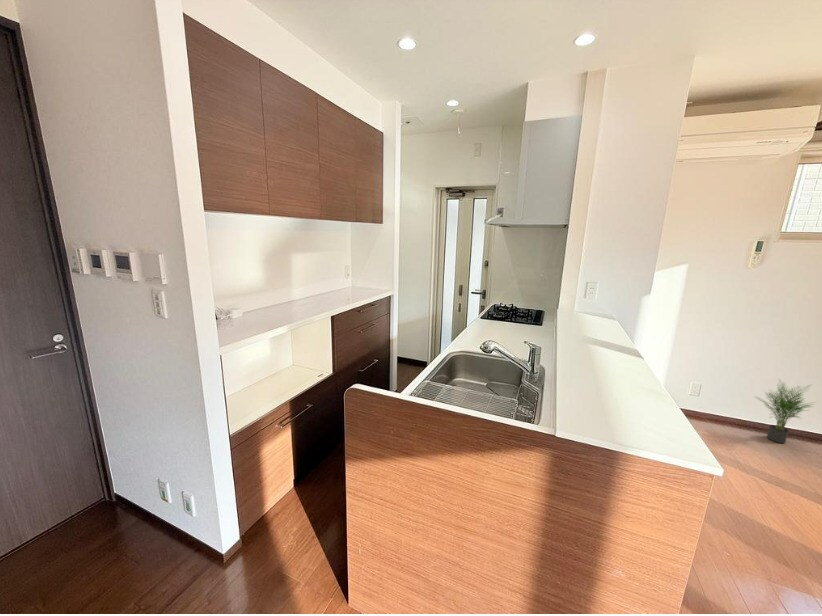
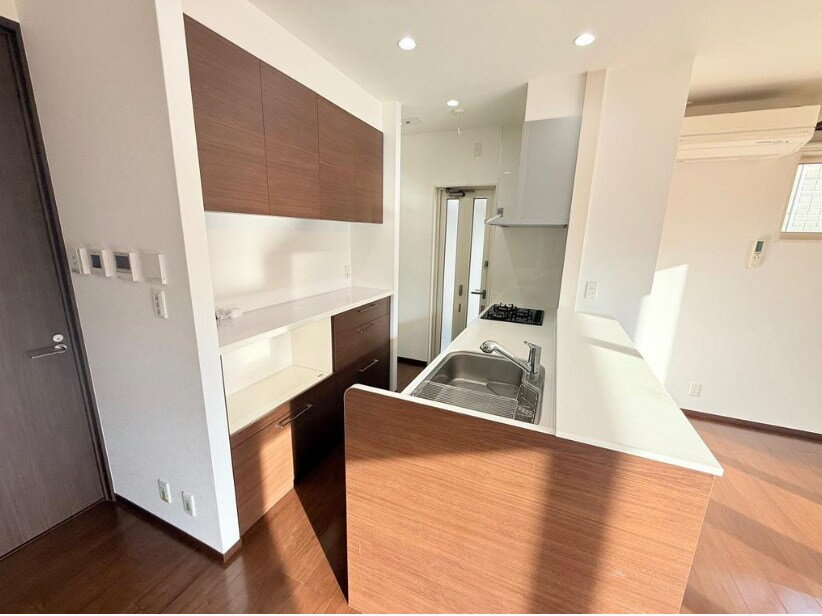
- potted plant [752,379,816,444]
